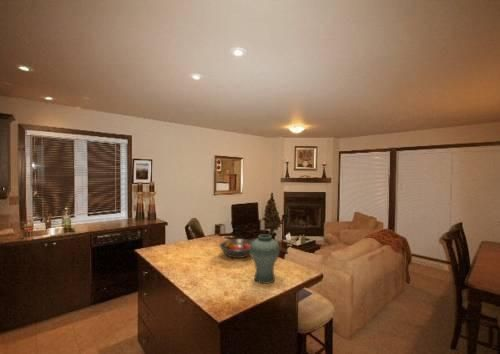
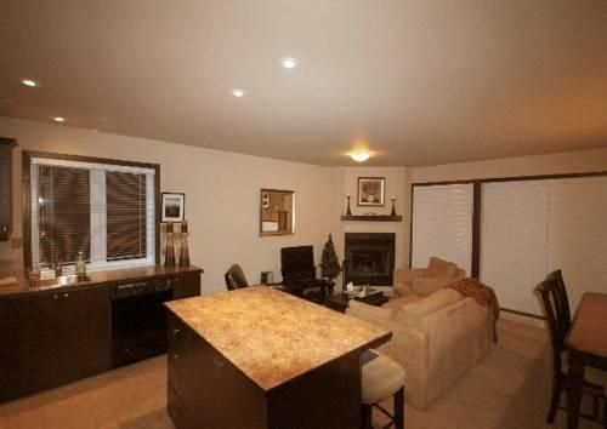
- fruit bowl [218,238,254,259]
- vase [250,233,281,285]
